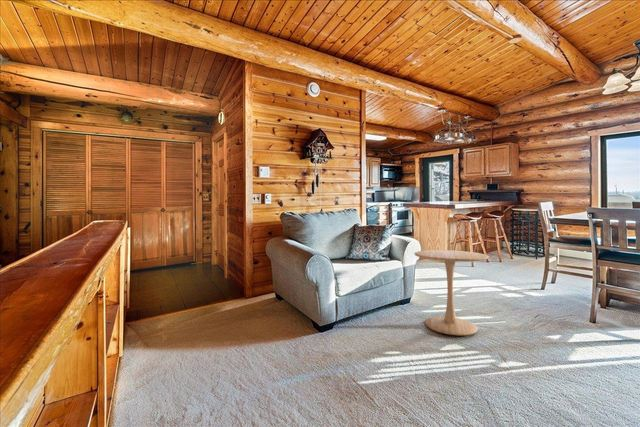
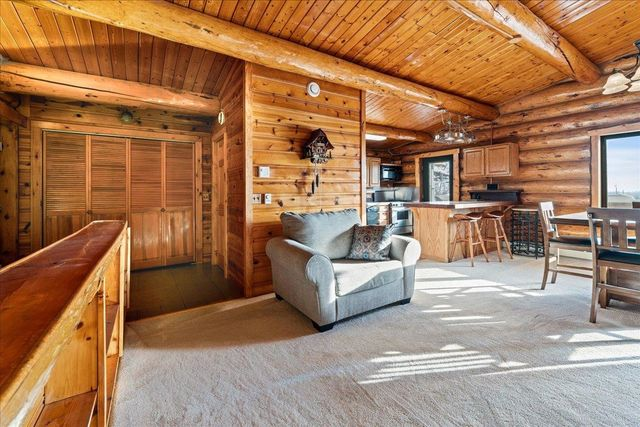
- side table [414,249,490,336]
